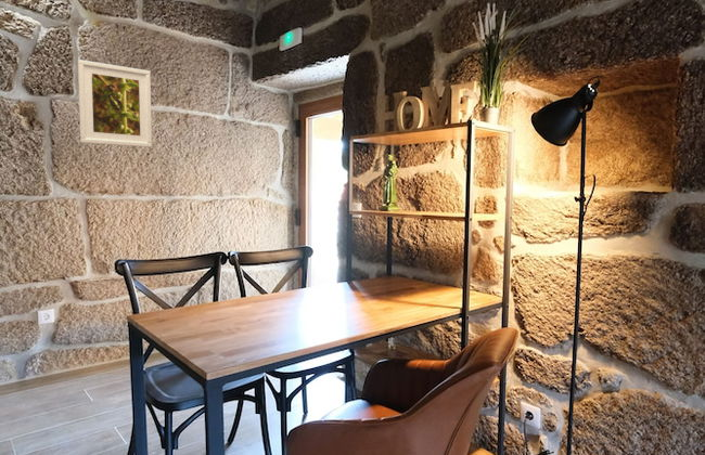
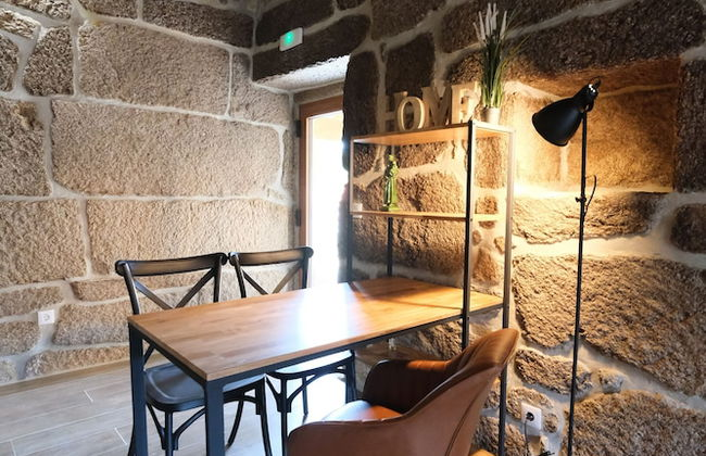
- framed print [77,58,153,148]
